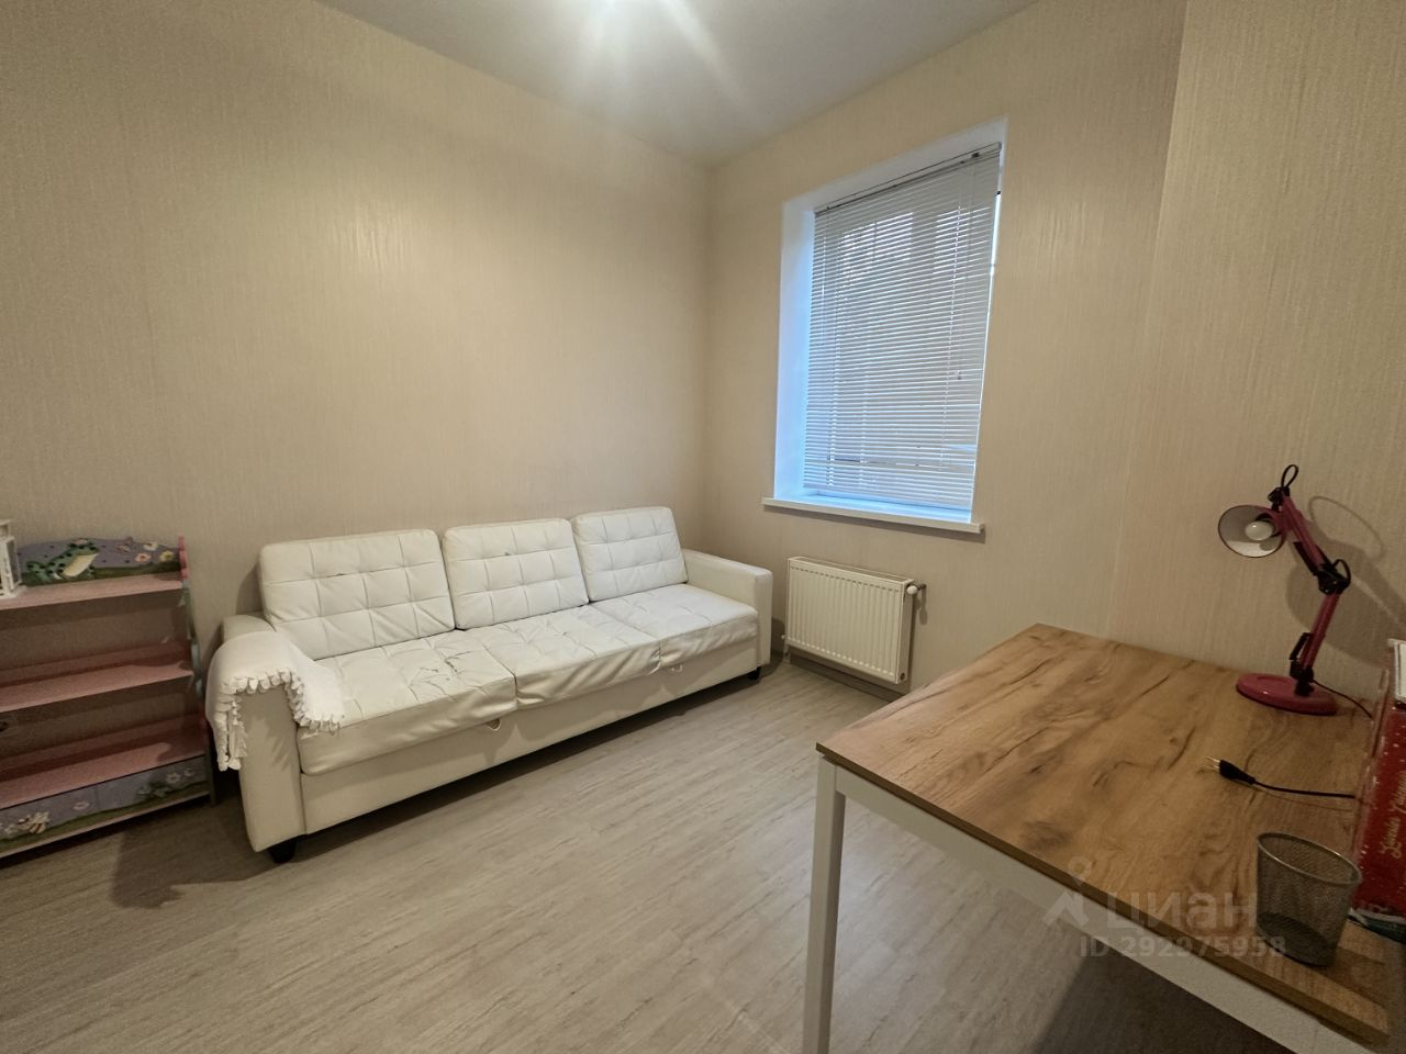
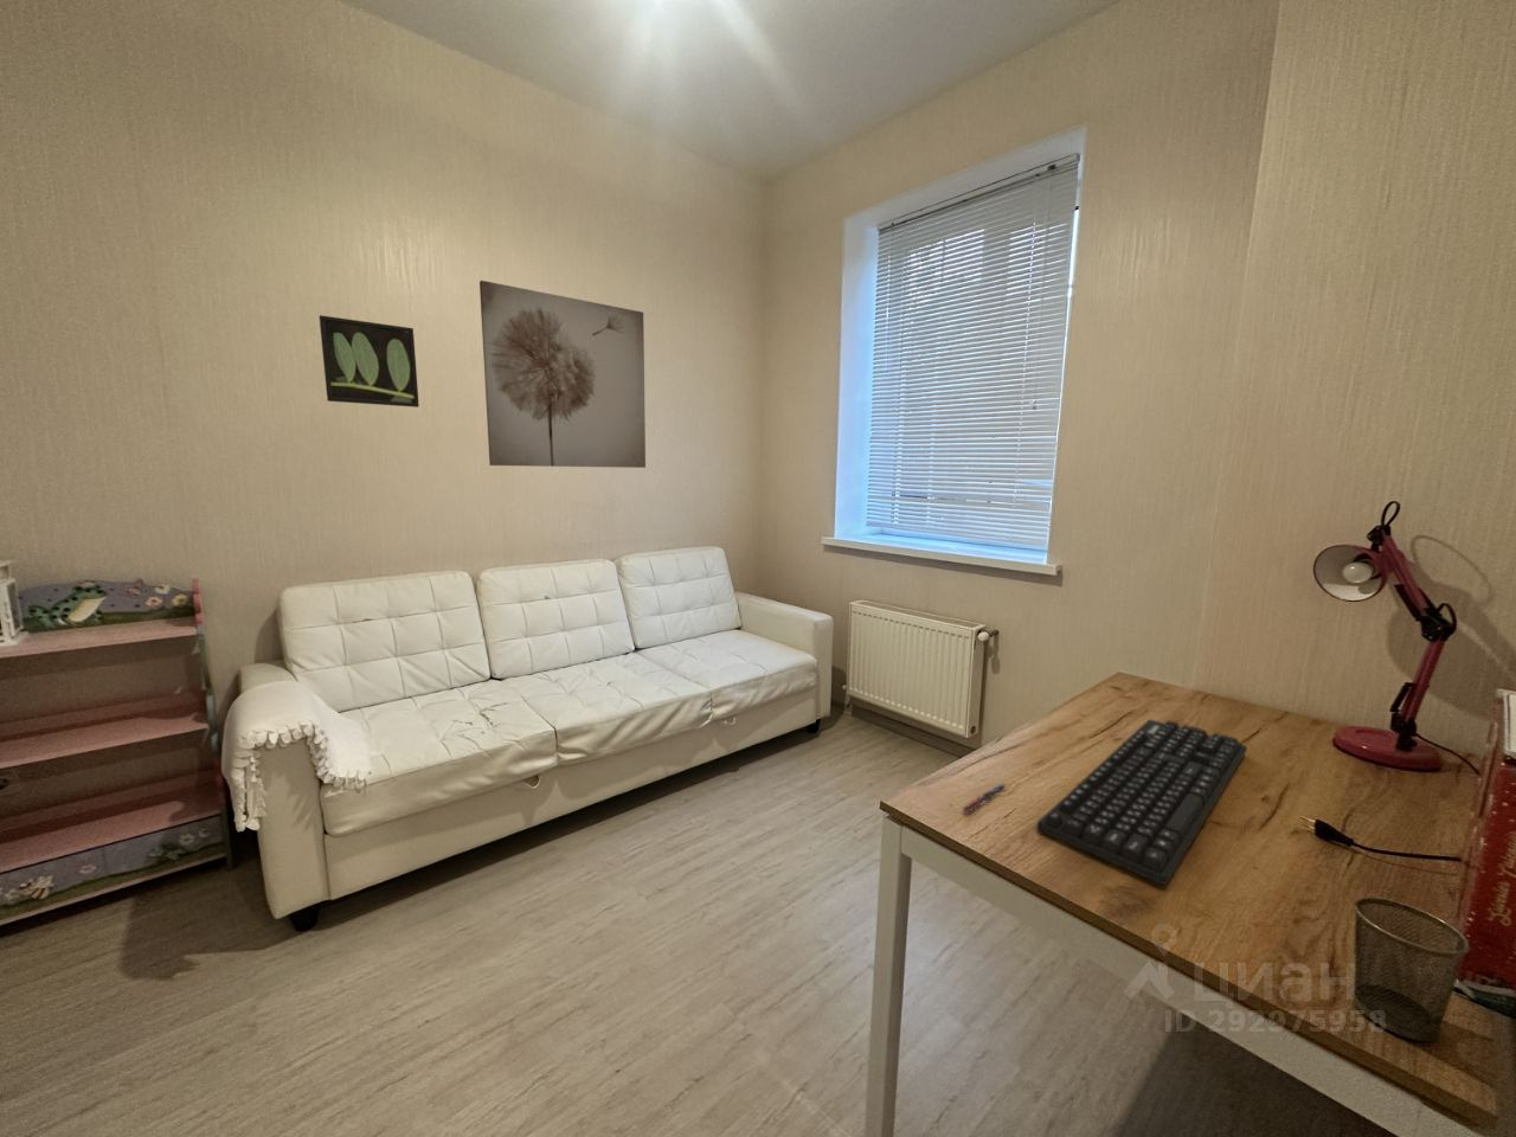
+ wall art [479,279,647,469]
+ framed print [319,314,420,408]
+ keyboard [1035,719,1249,886]
+ pen [961,782,1007,813]
